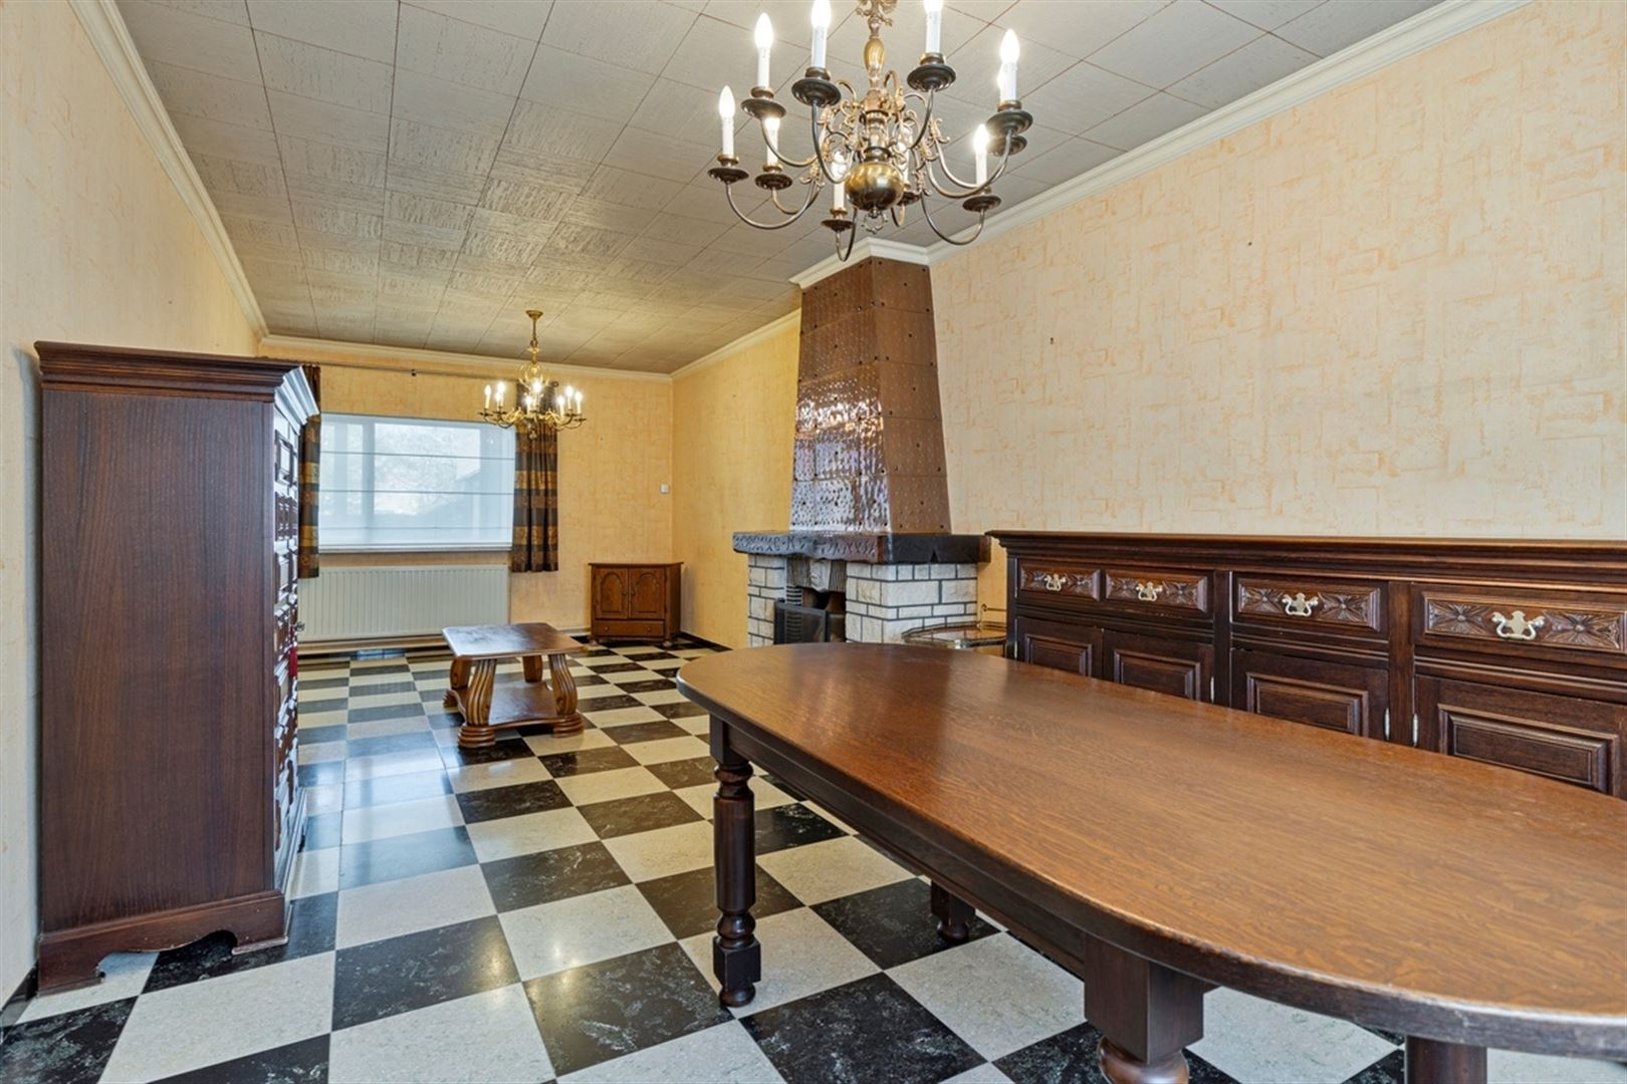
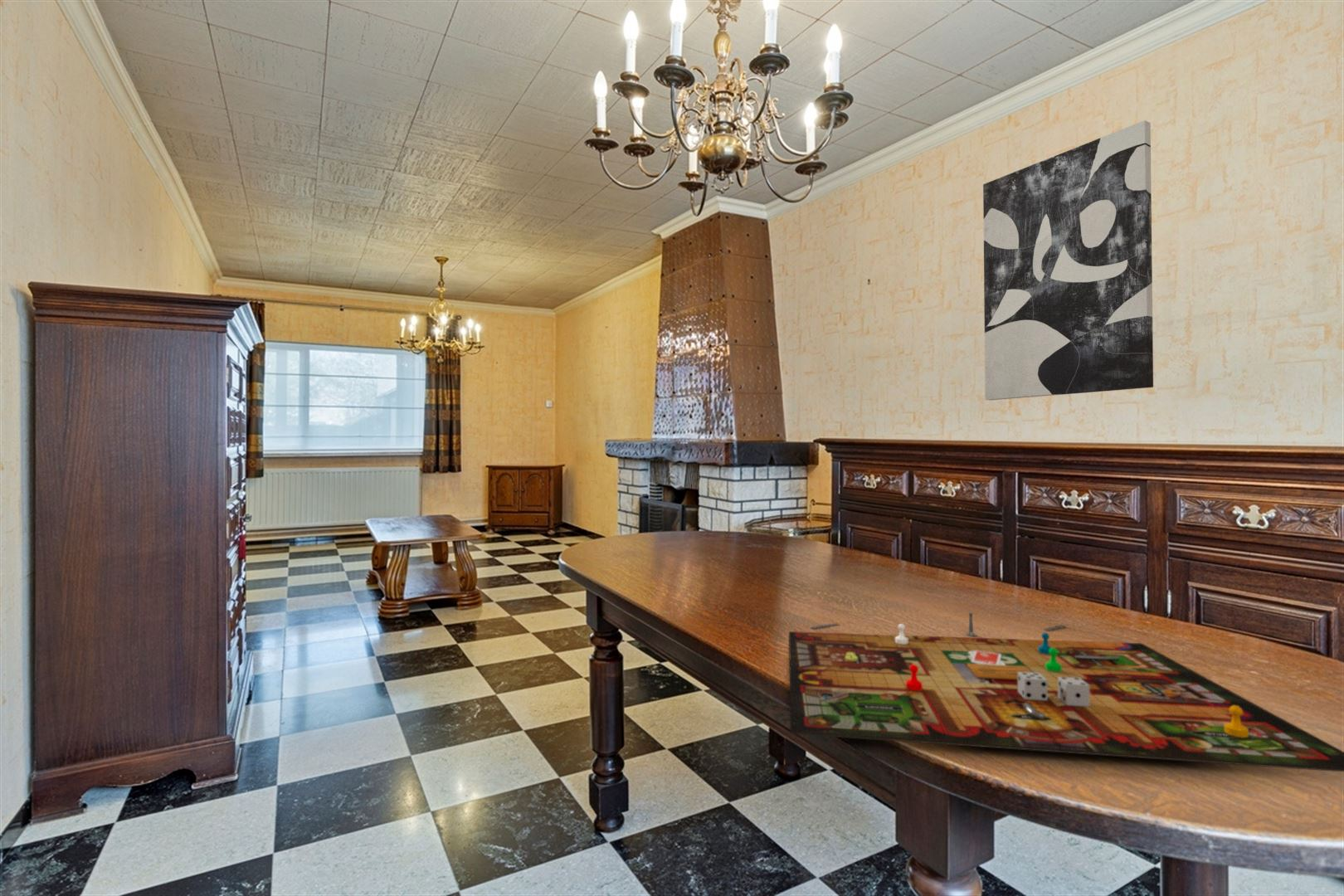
+ wall art [982,119,1154,401]
+ gameboard [788,611,1344,772]
